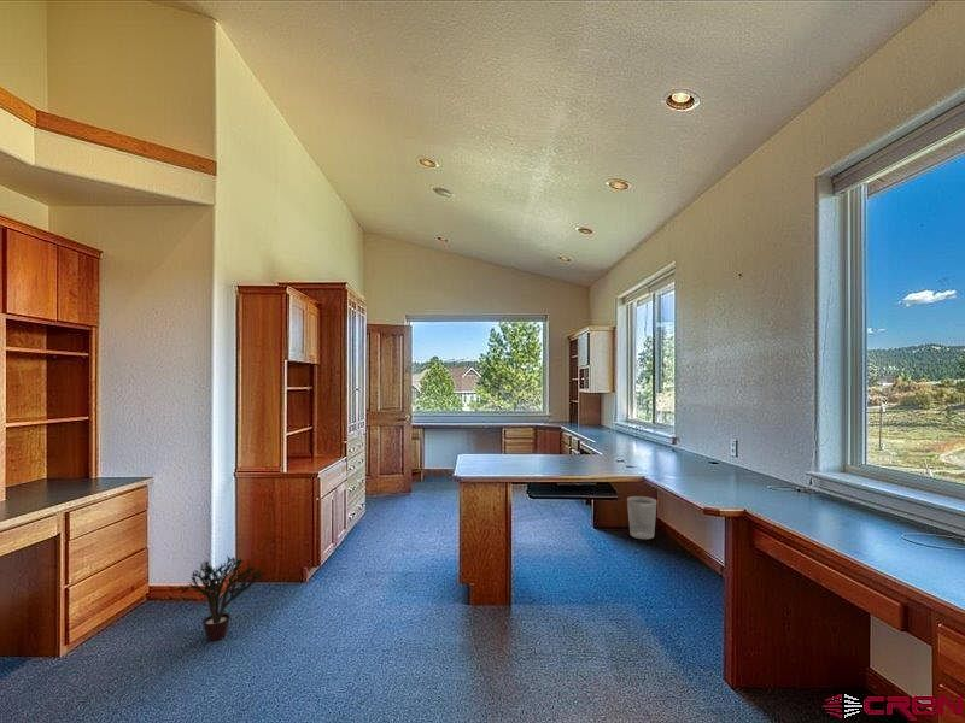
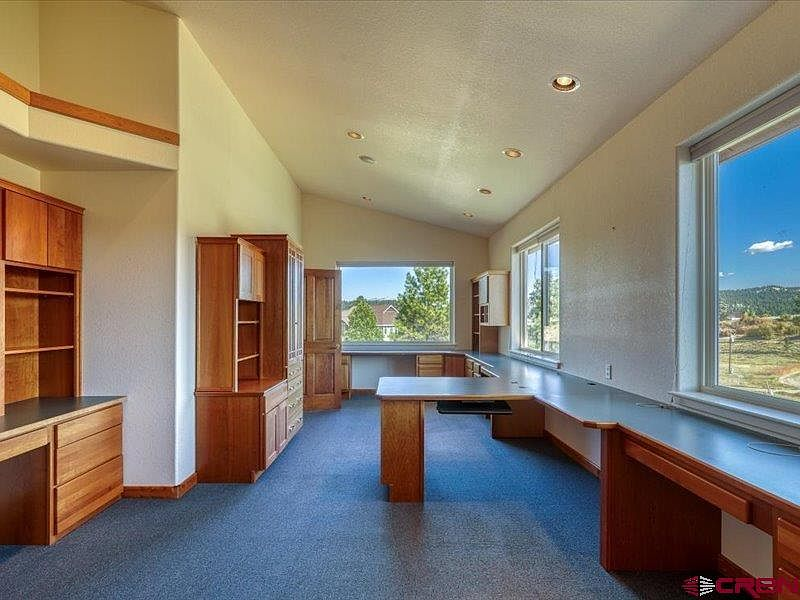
- wastebasket [626,495,657,540]
- potted plant [175,554,265,642]
